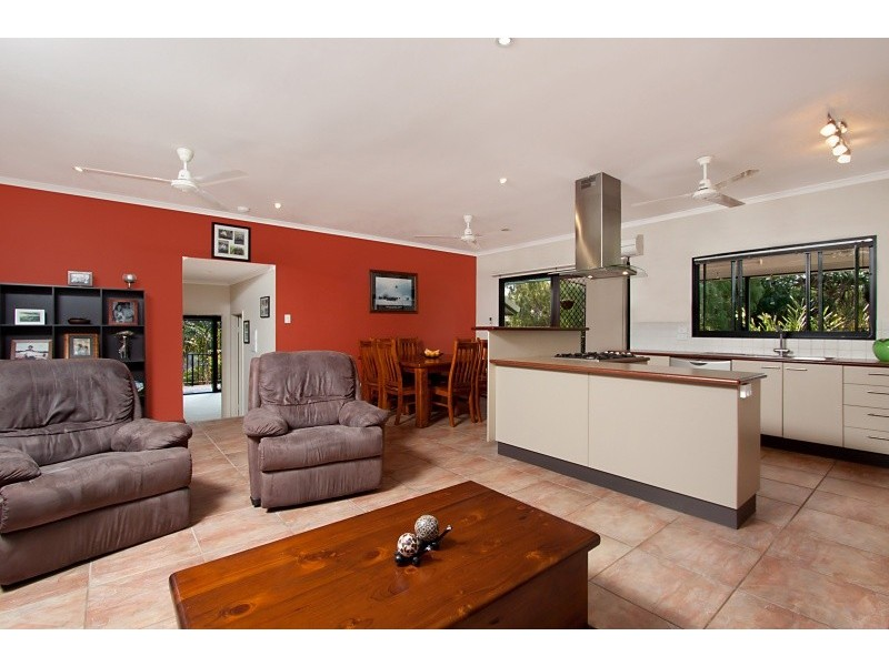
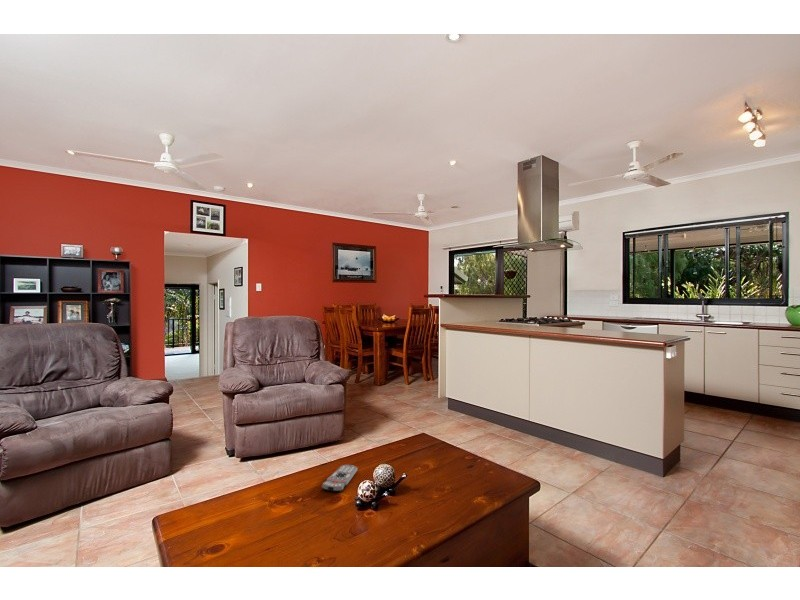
+ remote control [321,464,358,492]
